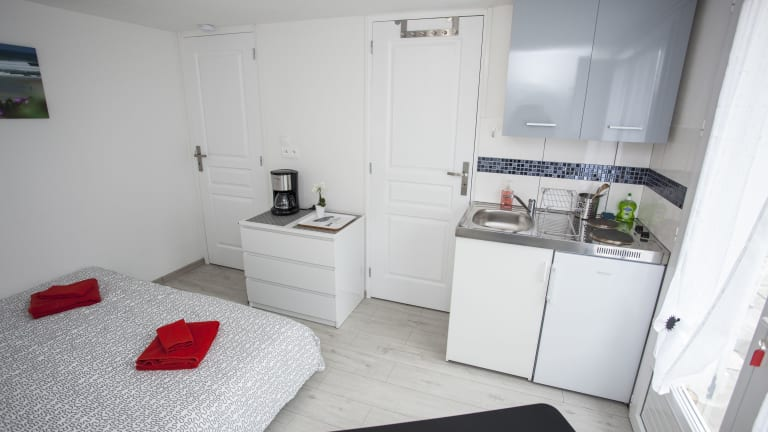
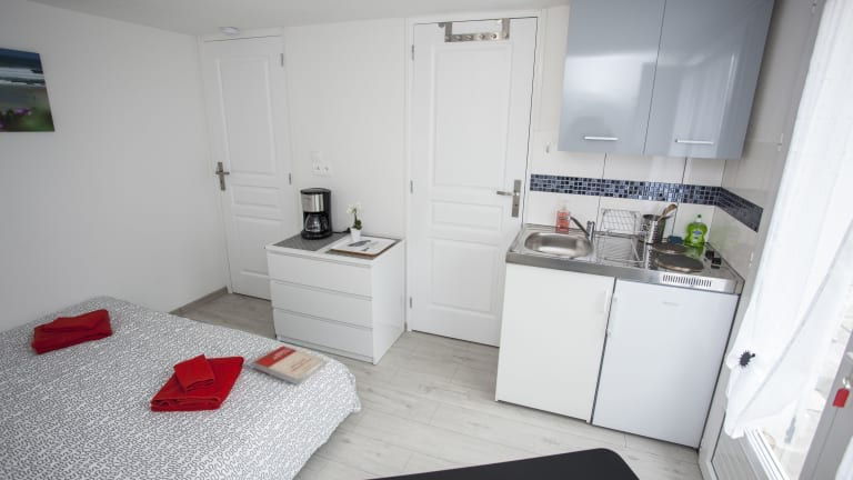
+ book [252,344,328,387]
